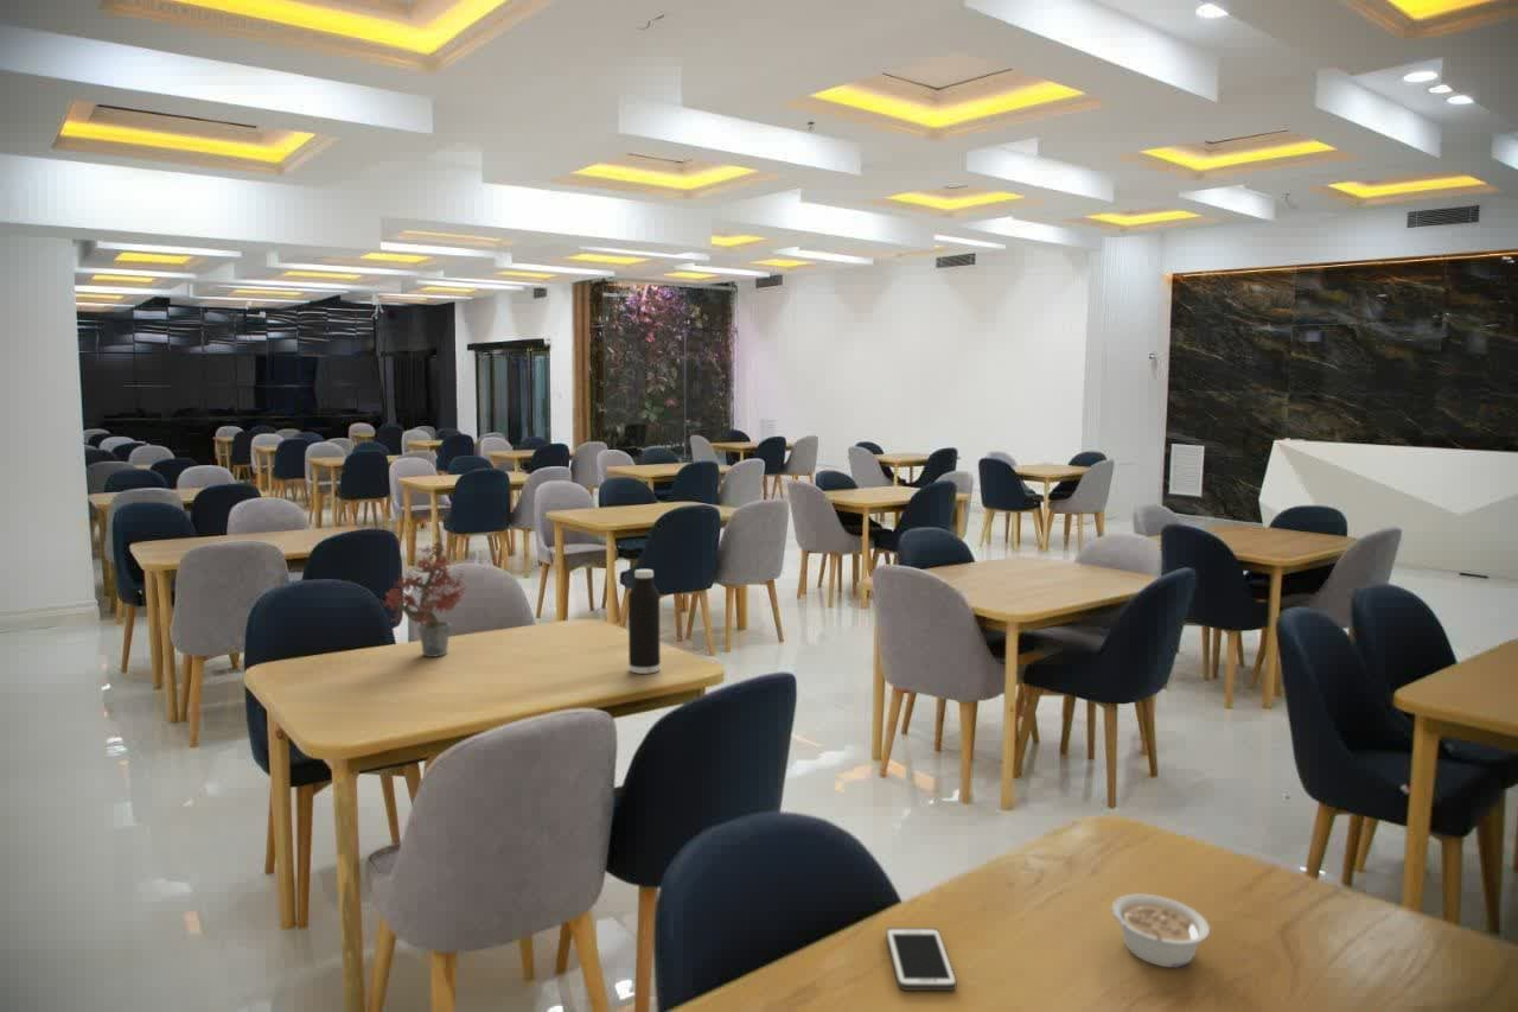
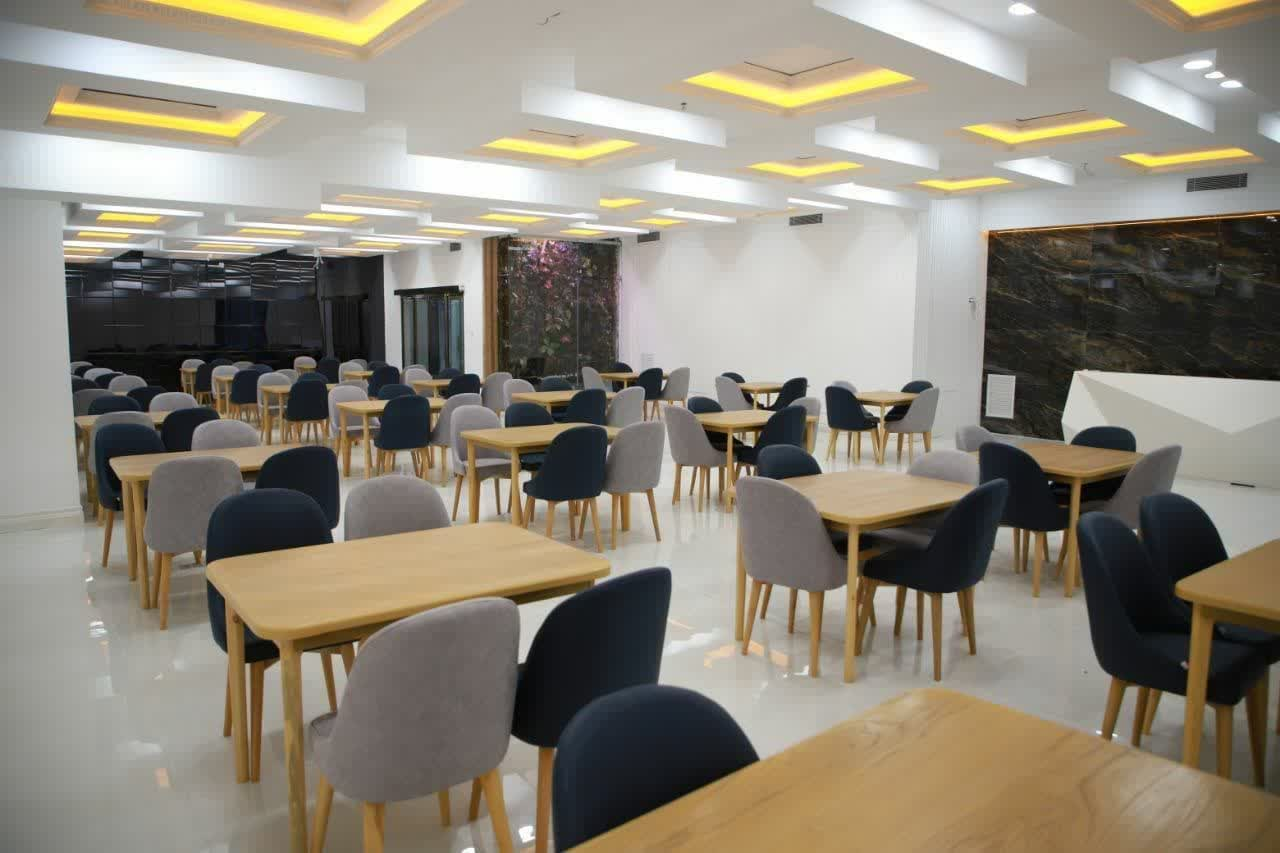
- water bottle [627,568,662,675]
- legume [1111,893,1211,968]
- potted plant [378,521,471,658]
- cell phone [885,927,957,992]
